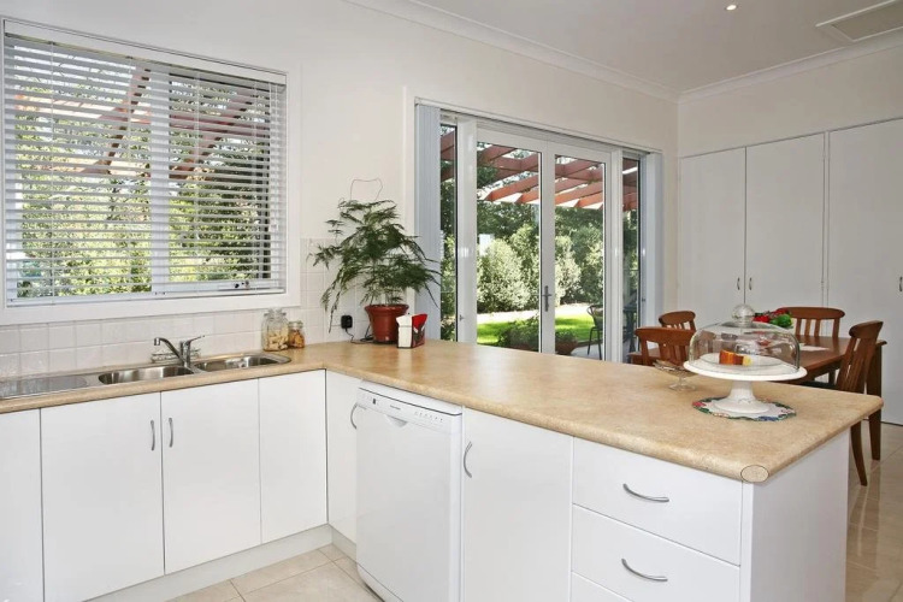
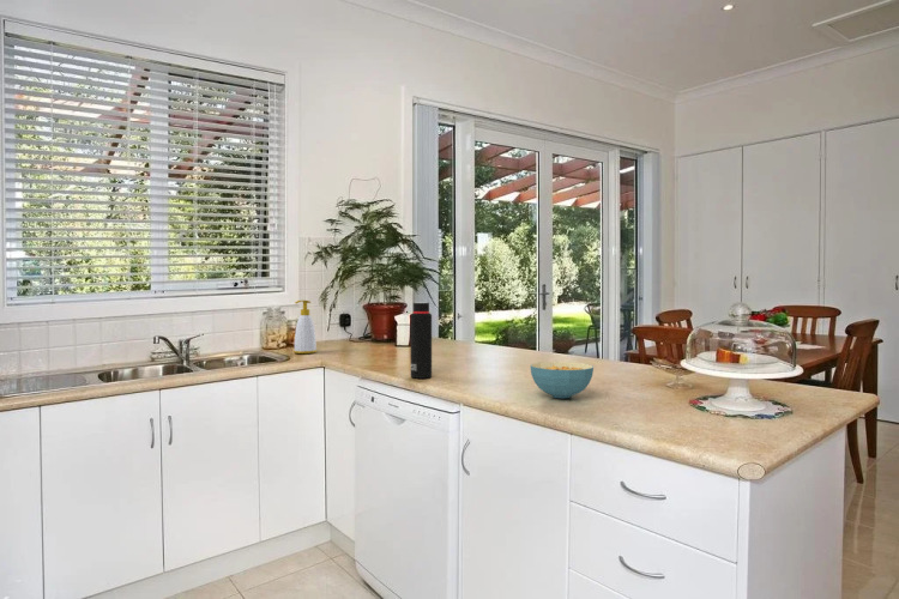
+ cereal bowl [530,361,595,399]
+ soap bottle [292,300,318,355]
+ water bottle [410,301,433,380]
